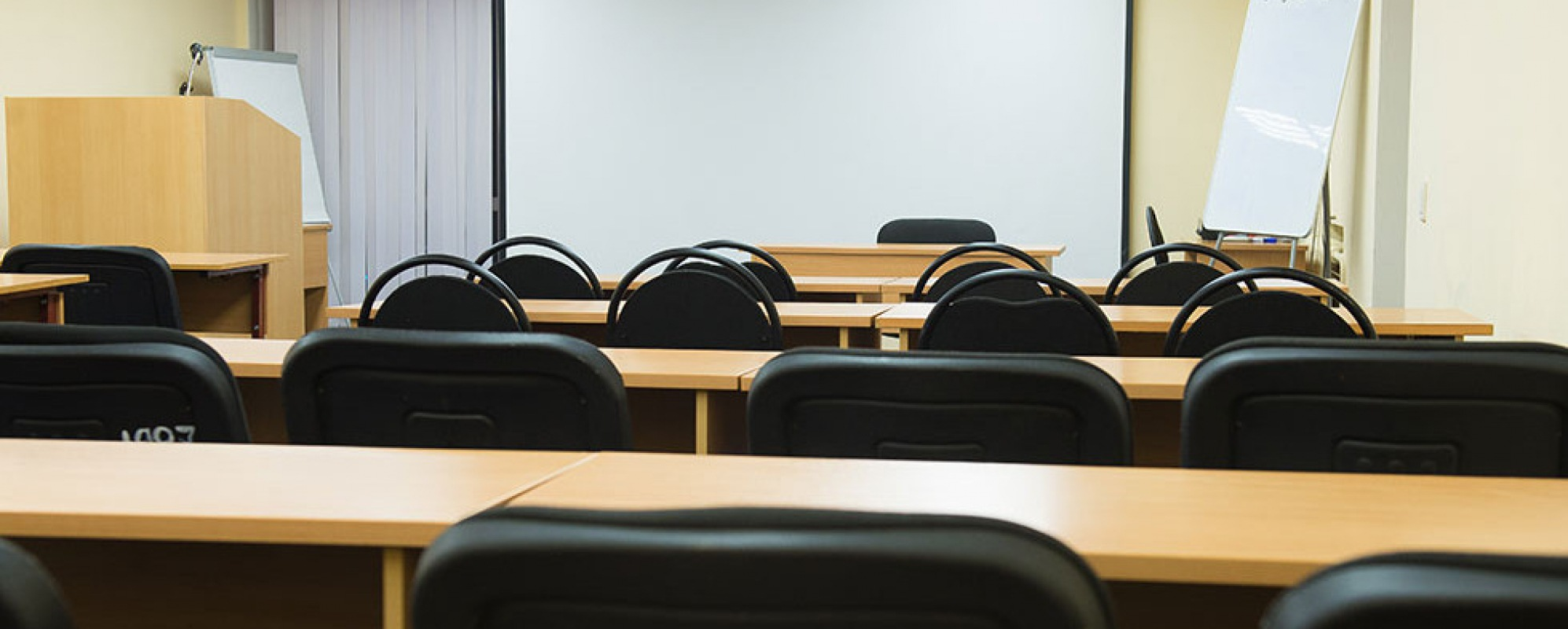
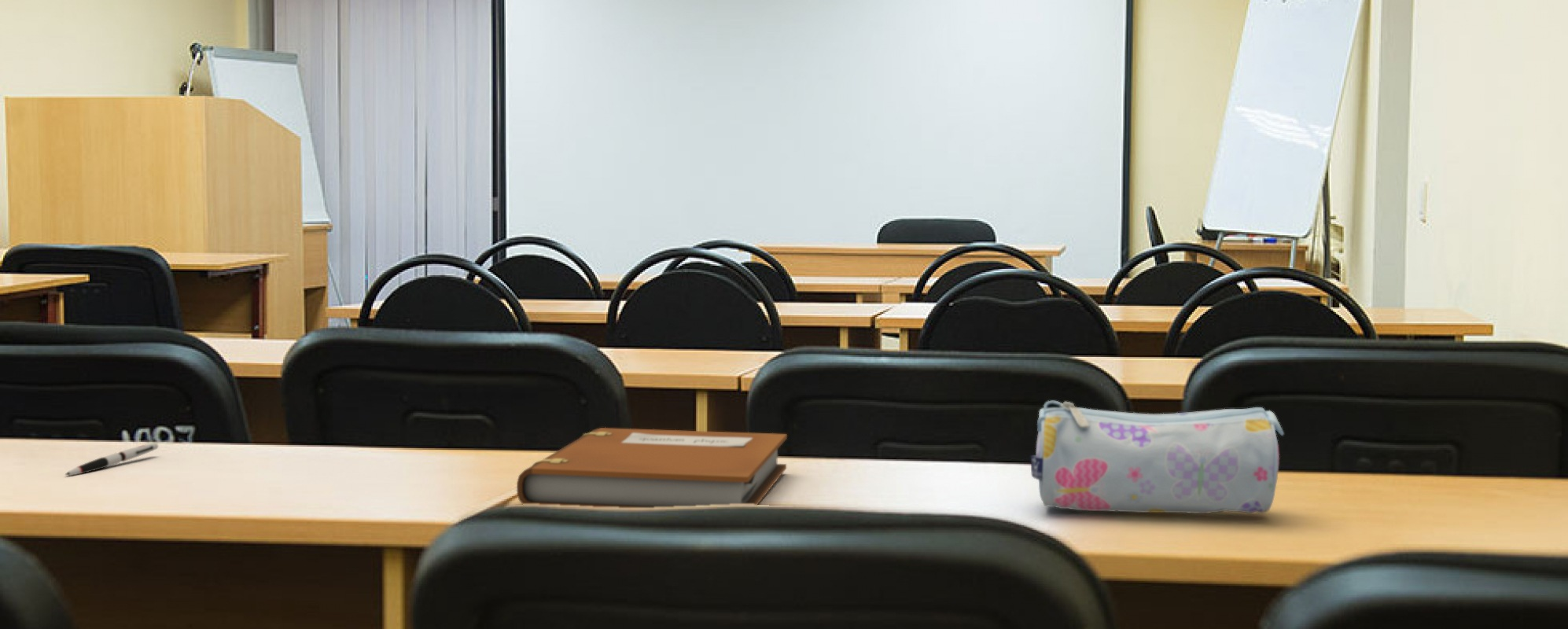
+ pen [64,442,159,476]
+ pencil case [1030,400,1285,514]
+ notebook [516,427,788,509]
